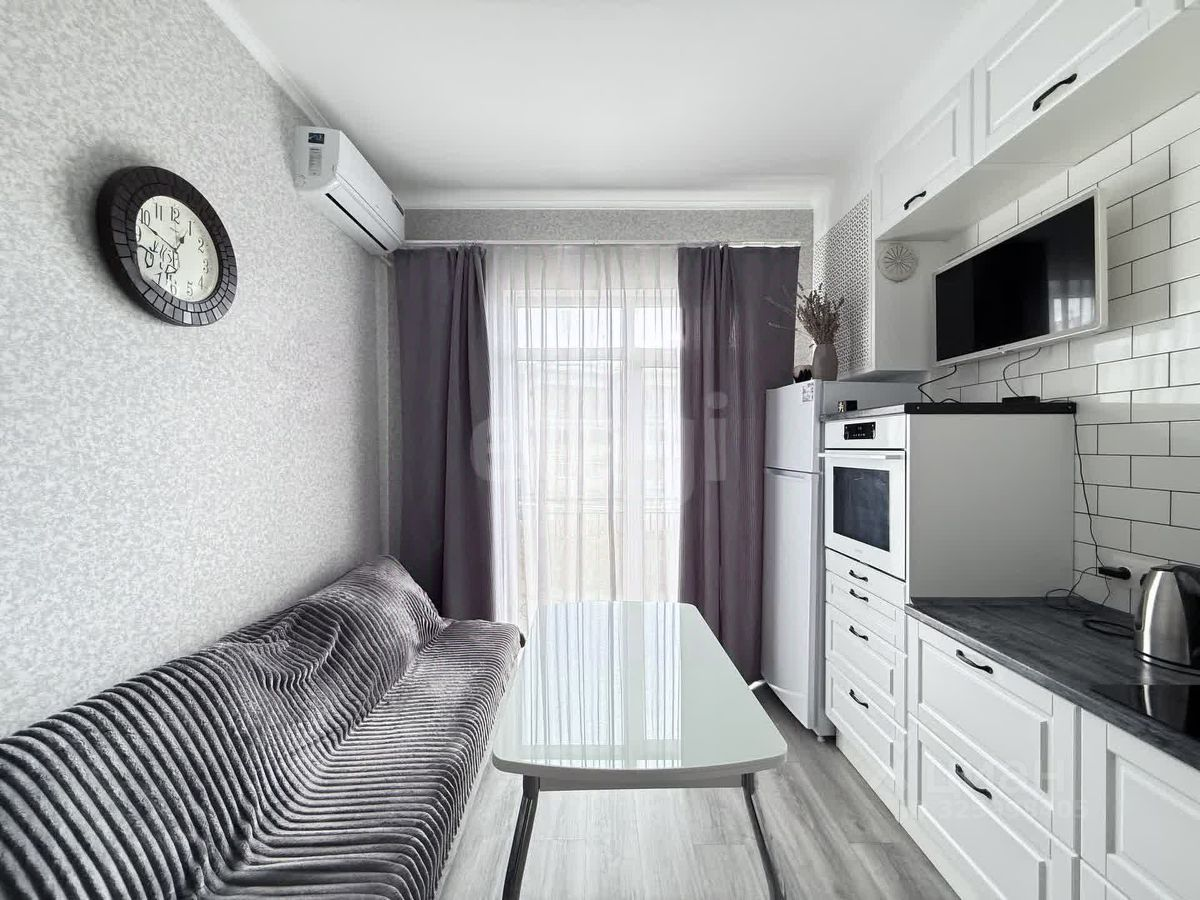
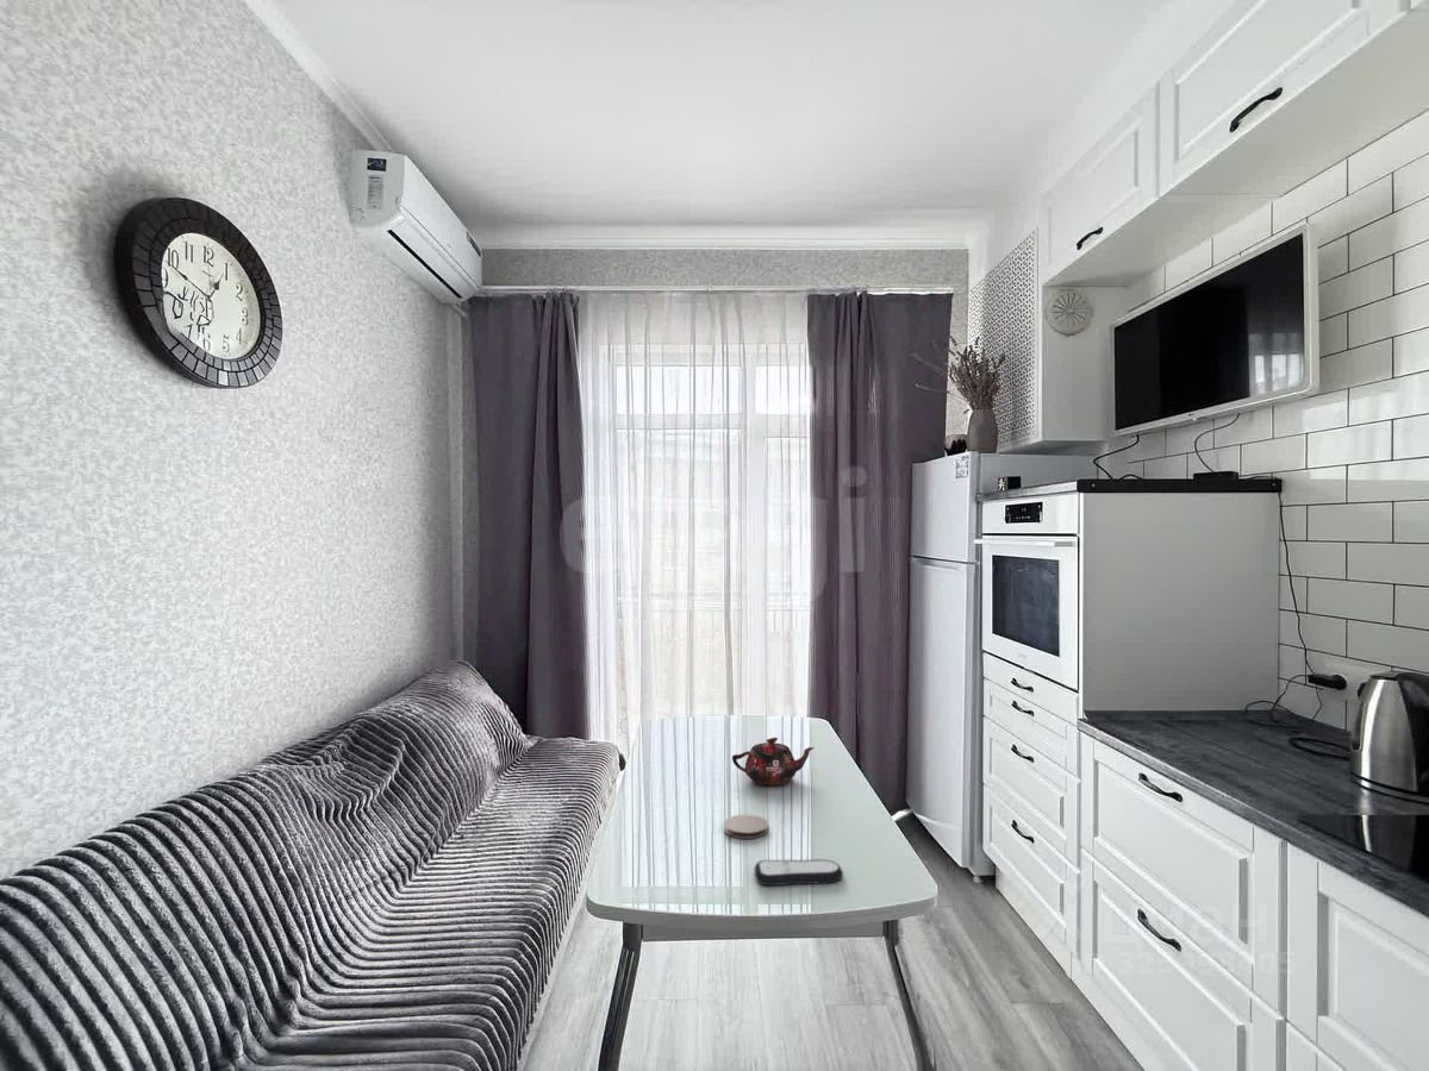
+ teapot [731,737,816,787]
+ remote control [753,858,844,887]
+ coaster [723,813,769,840]
